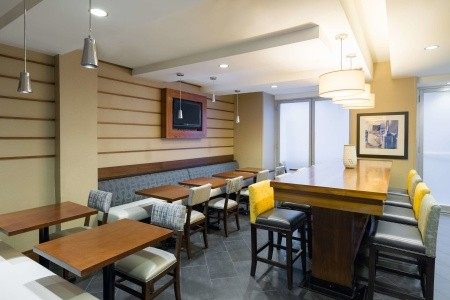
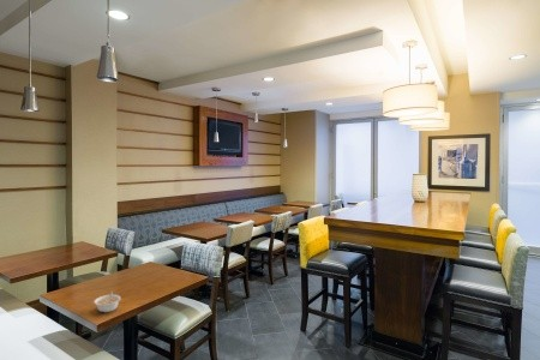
+ legume [92,289,122,313]
